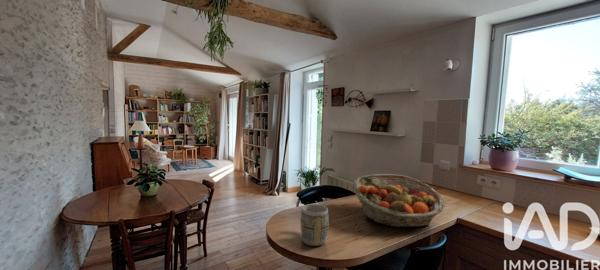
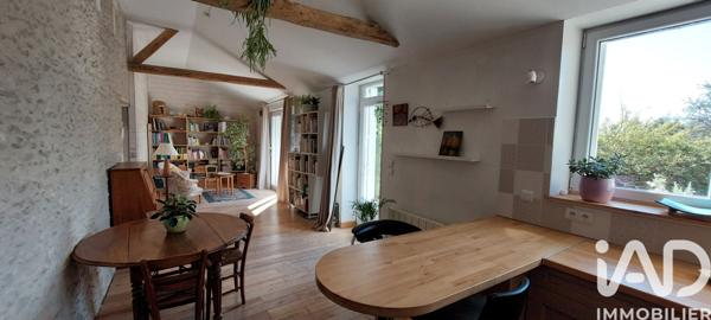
- mug [299,203,330,247]
- fruit basket [353,173,446,228]
